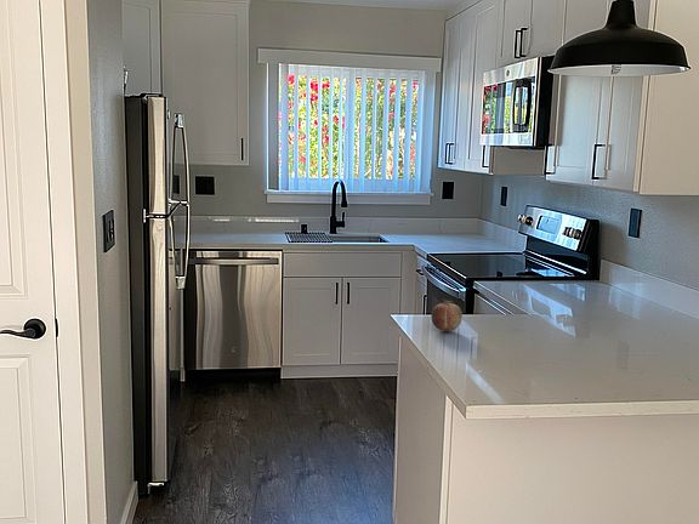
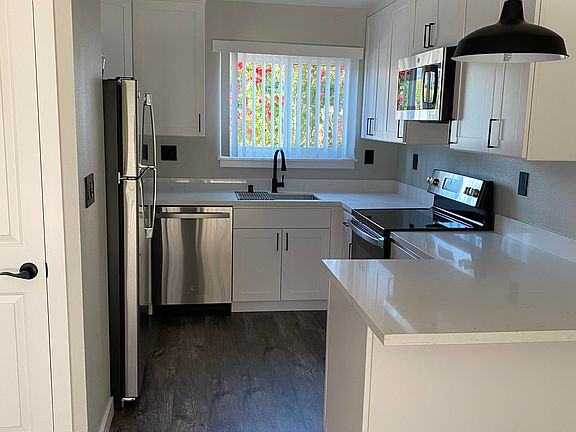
- fruit [430,298,464,332]
